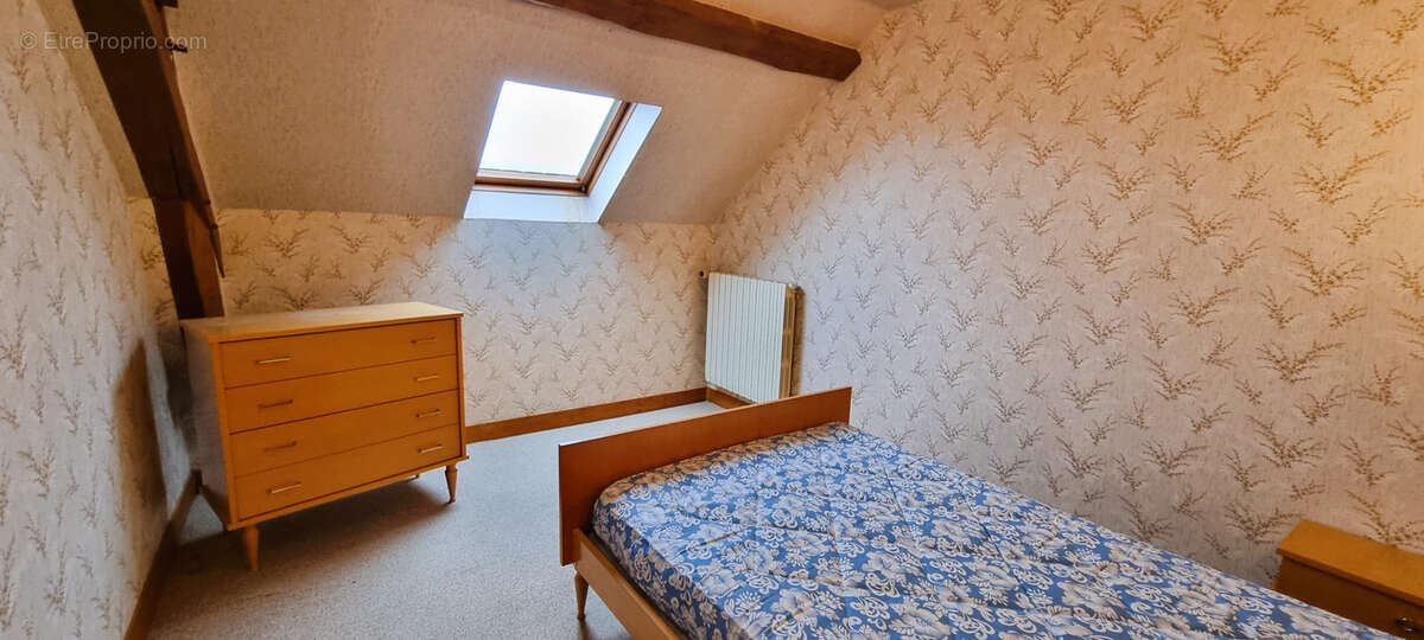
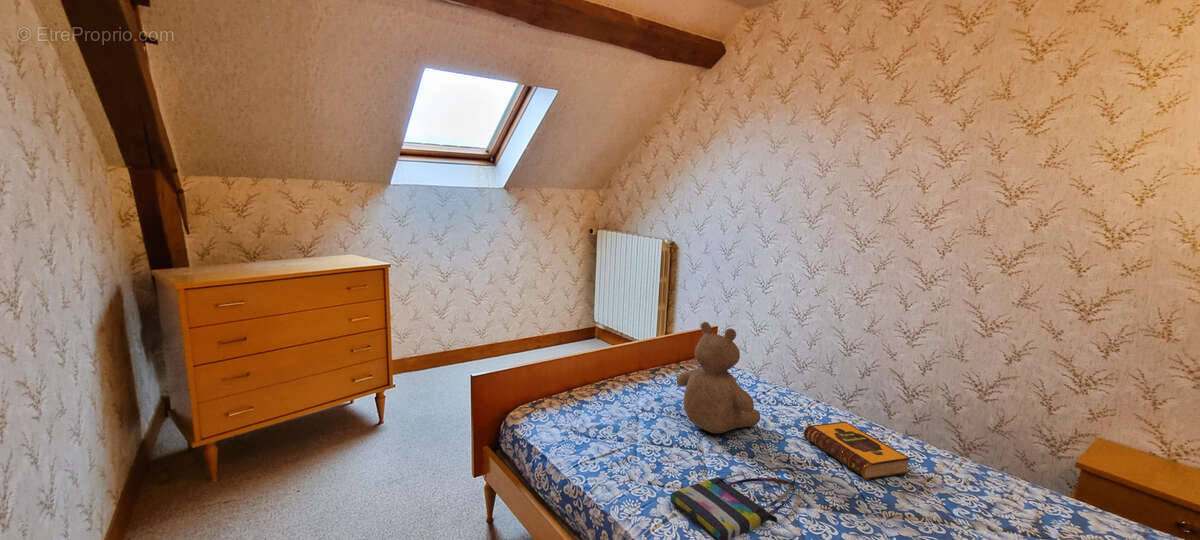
+ teddy bear [675,321,761,434]
+ hardback book [803,421,912,481]
+ tote bag [670,466,797,540]
